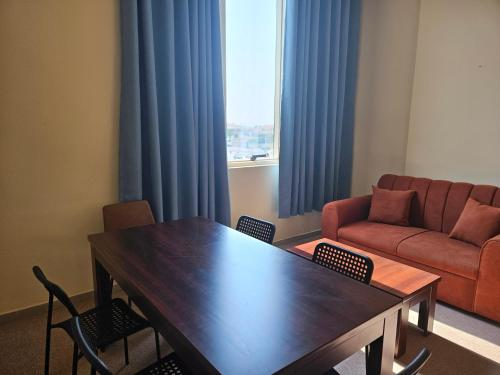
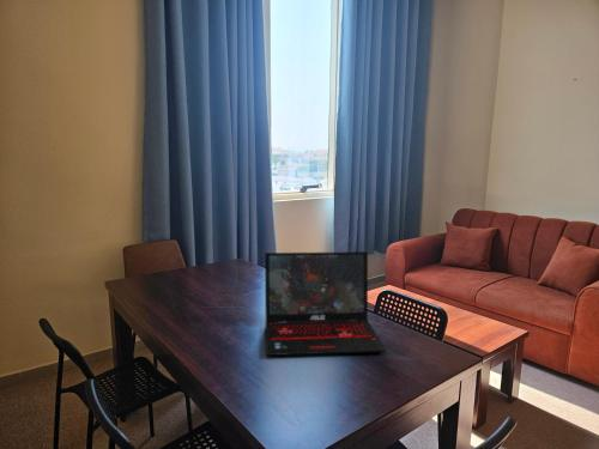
+ laptop [264,250,387,357]
